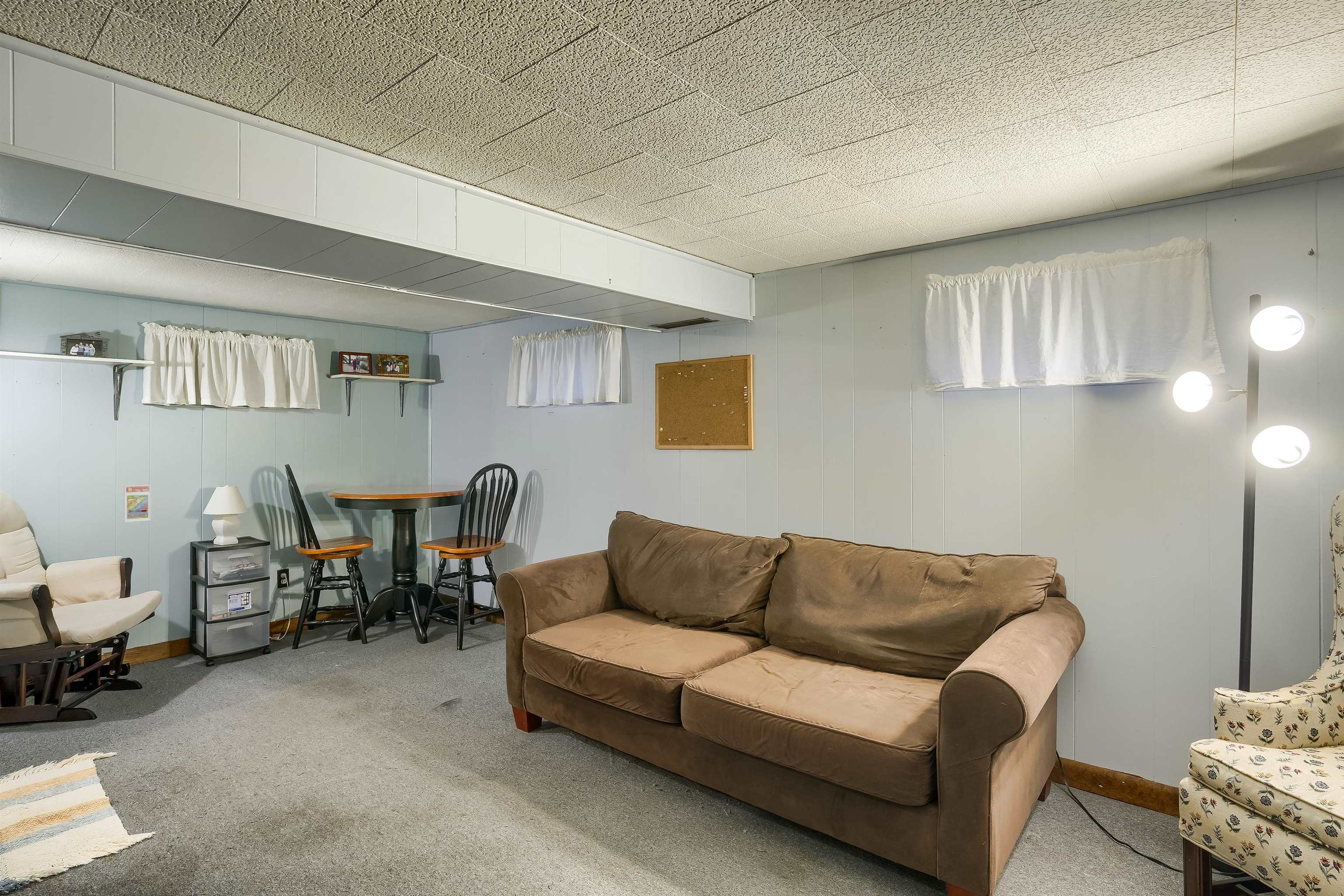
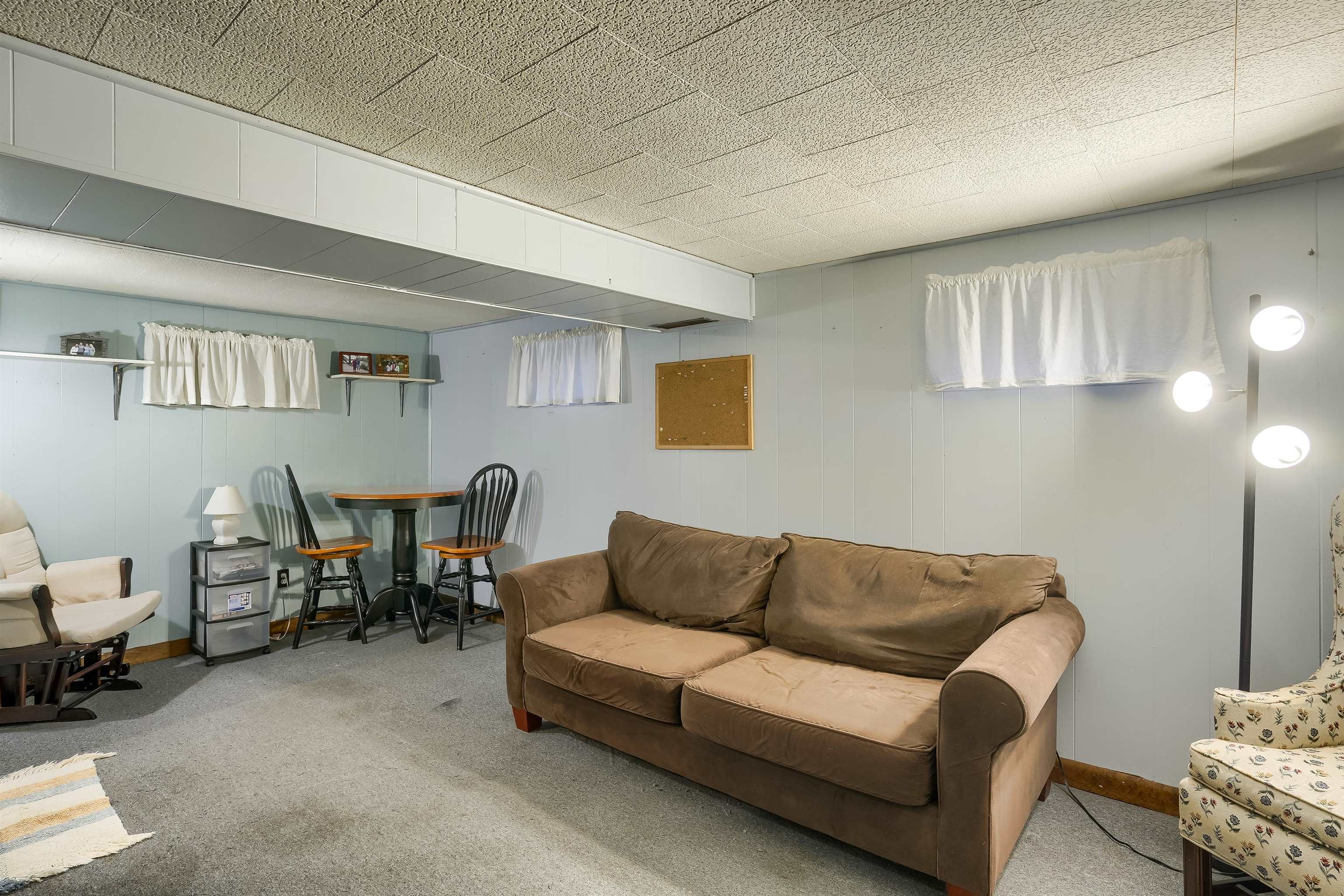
- trading card display case [124,484,151,522]
